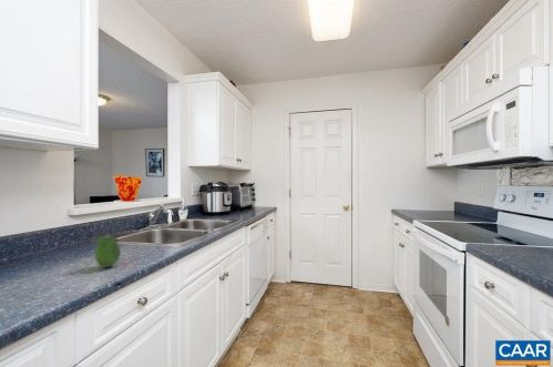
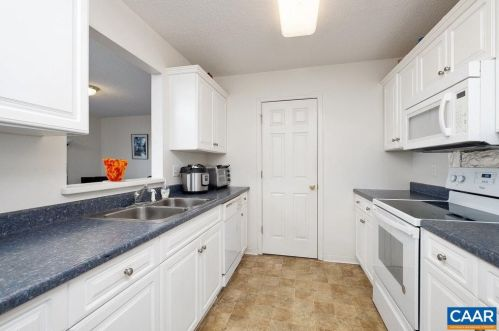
- fruit [94,234,122,268]
